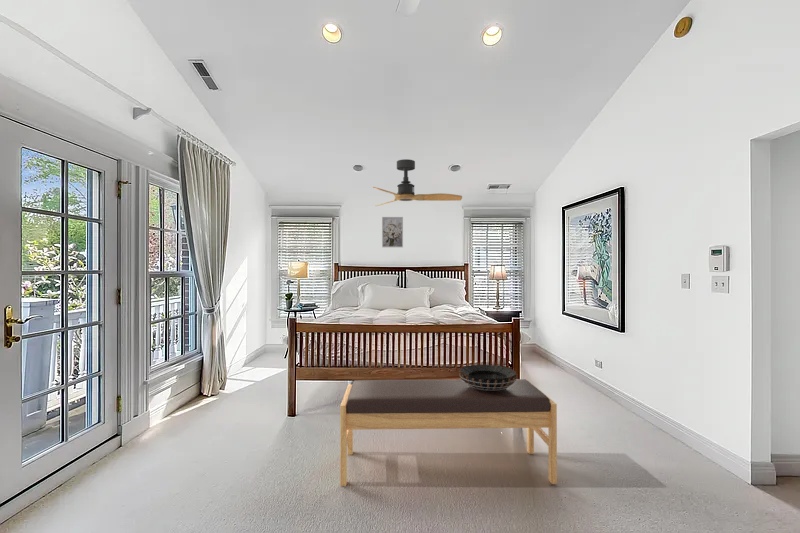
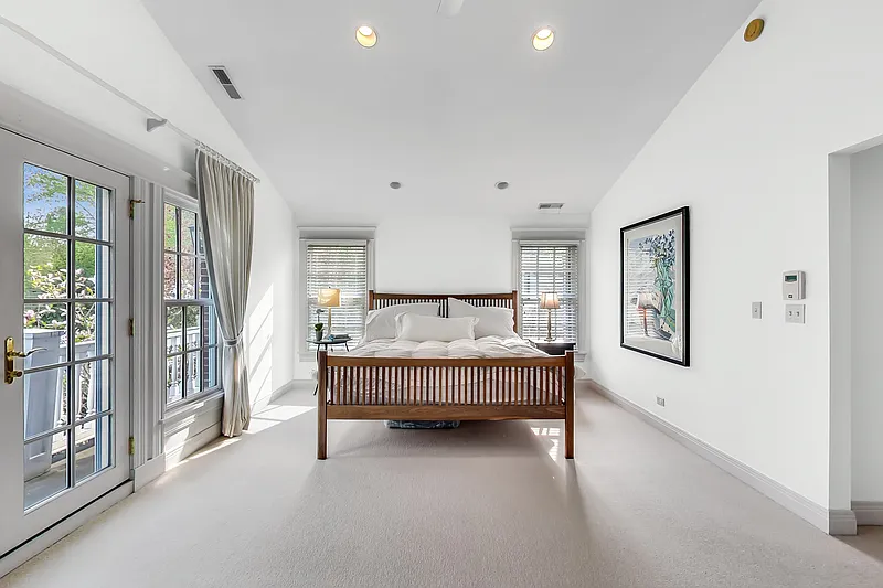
- decorative bowl [458,364,518,390]
- bench [339,378,558,487]
- wall art [381,216,404,248]
- ceiling fan [372,158,463,207]
